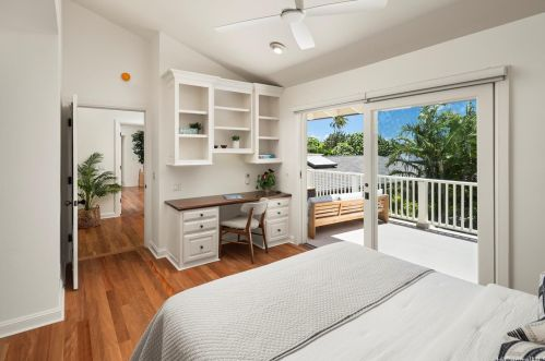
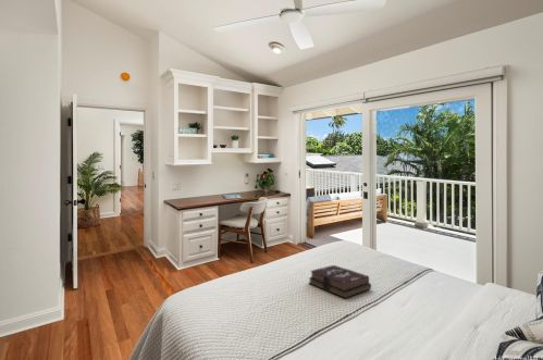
+ hardback book [308,264,372,299]
